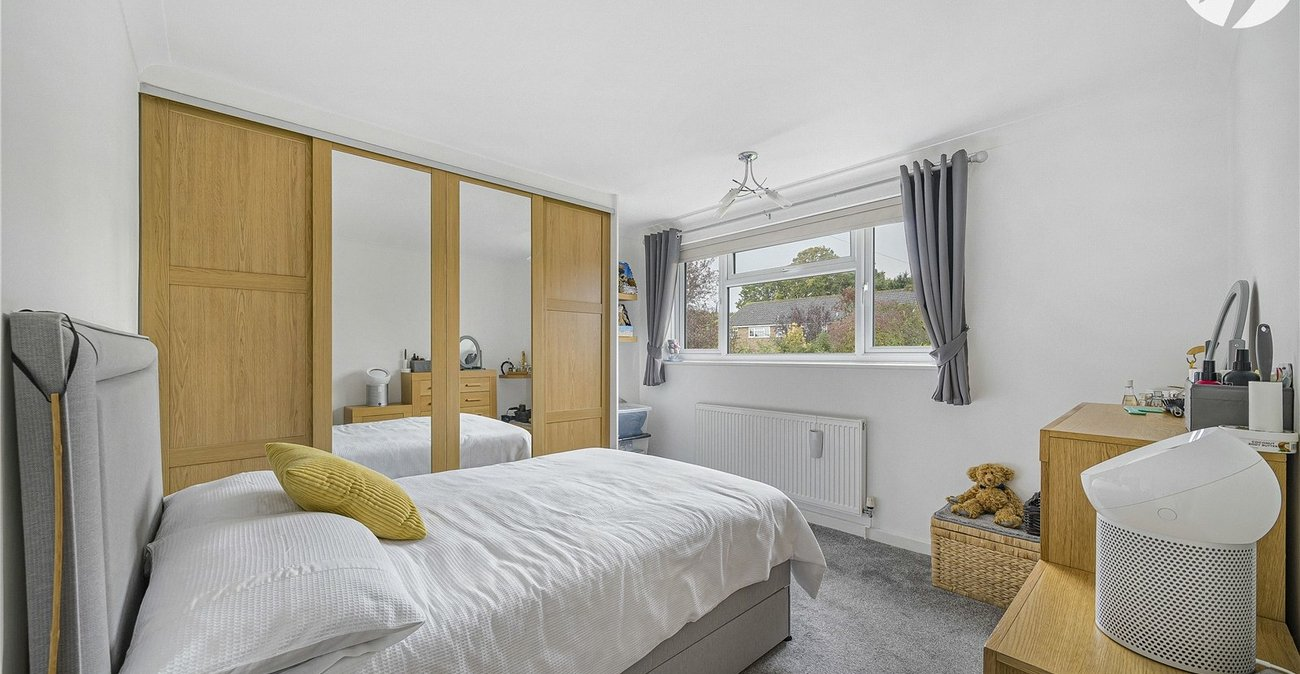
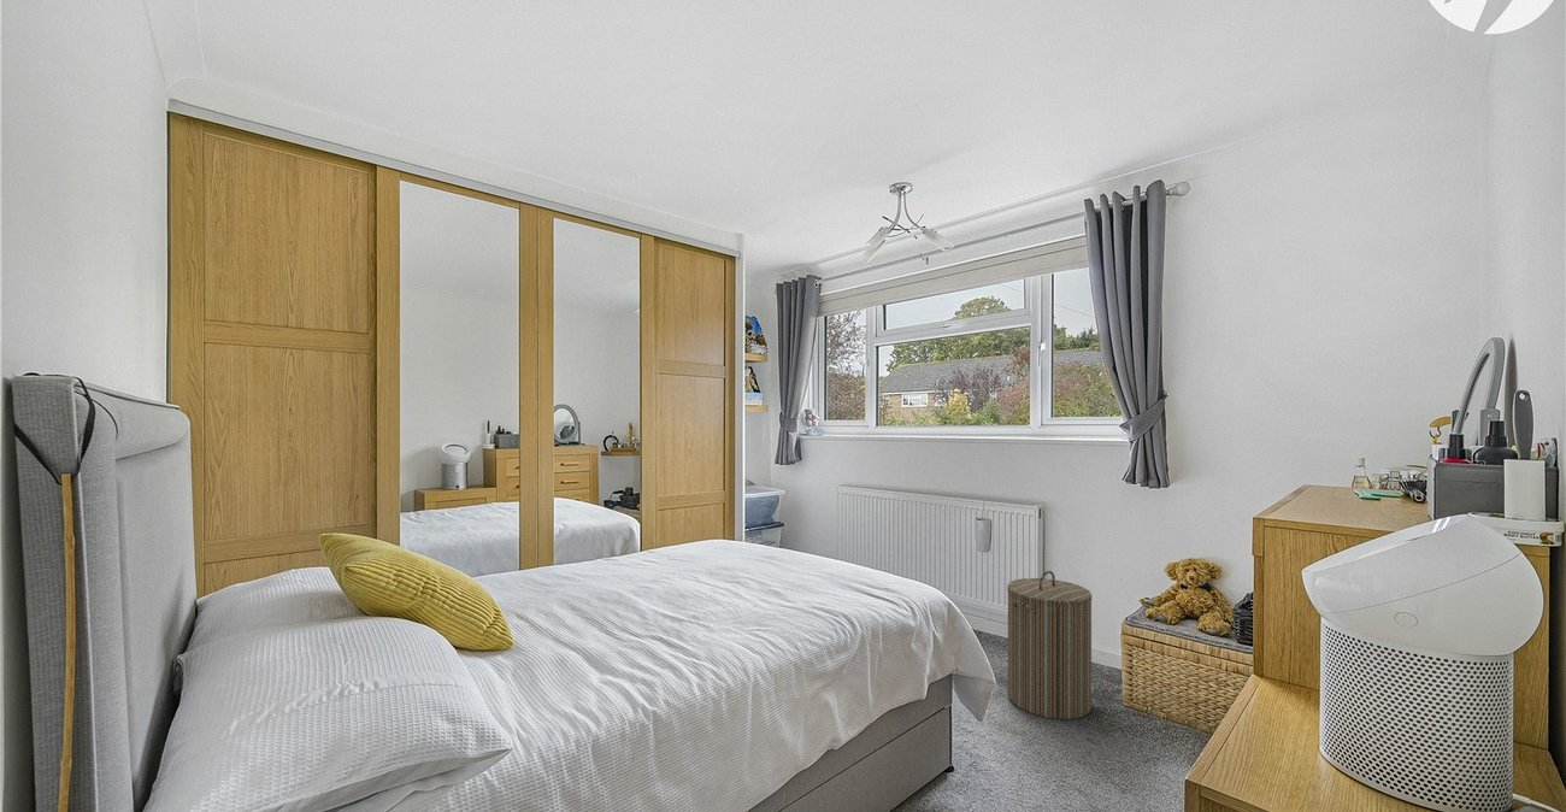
+ laundry hamper [1006,570,1093,720]
